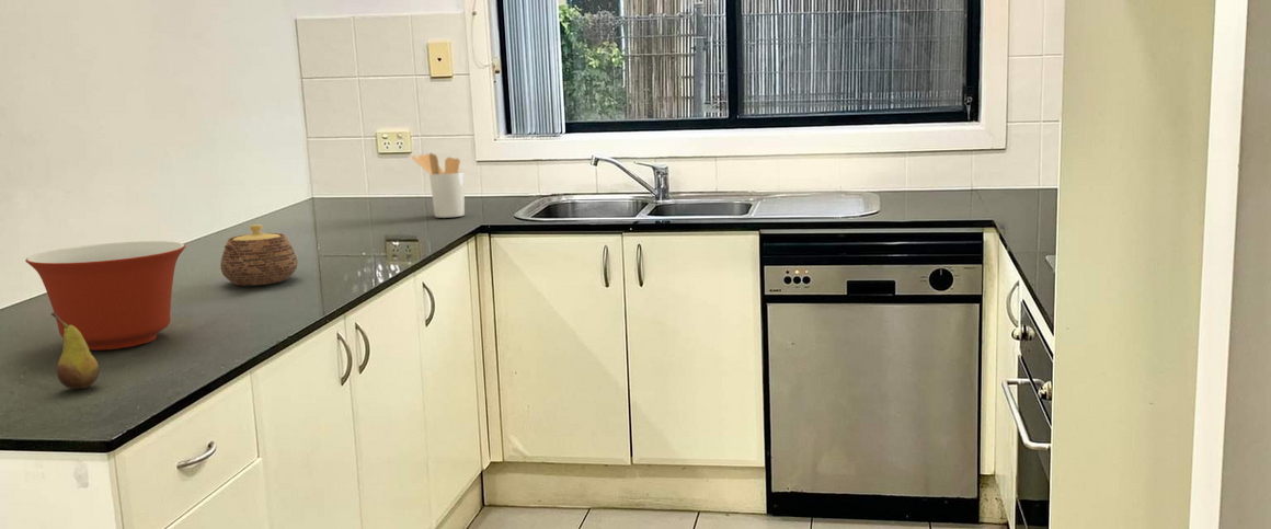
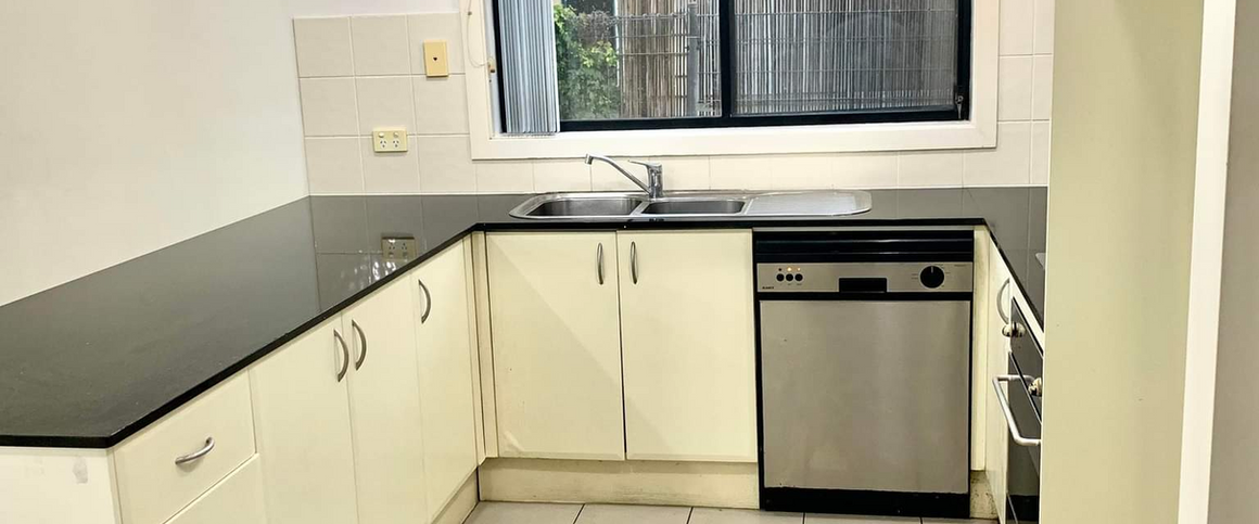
- mixing bowl [24,240,186,352]
- utensil holder [411,152,466,219]
- fruit [50,312,101,390]
- teapot [219,223,299,287]
